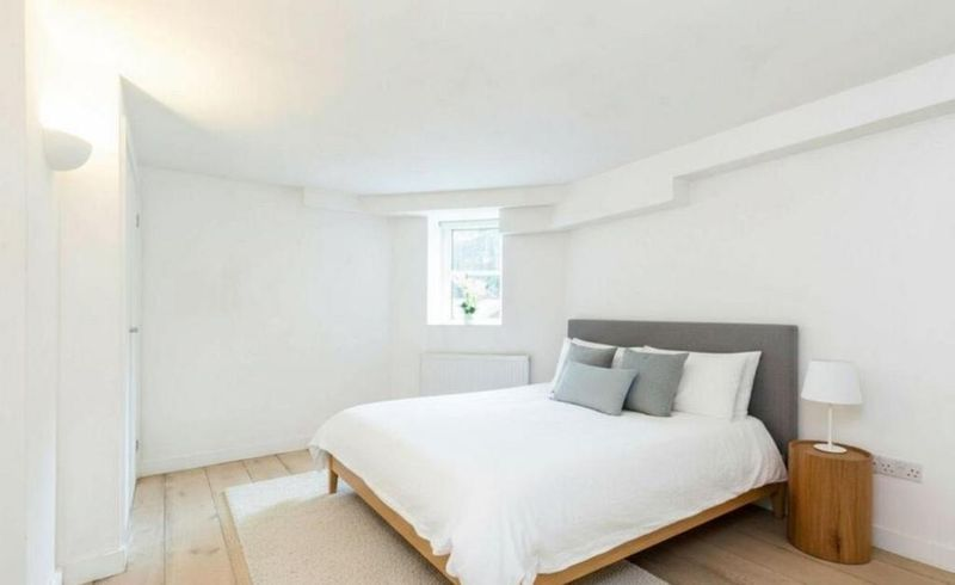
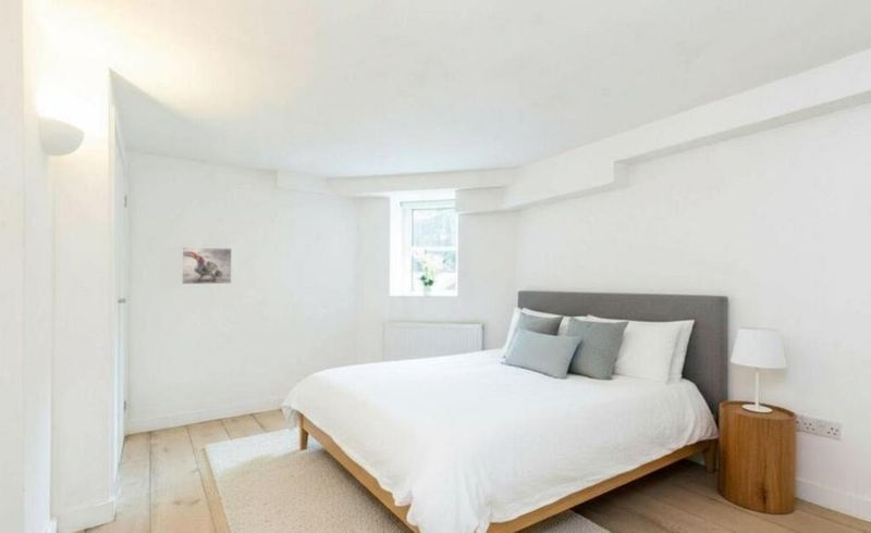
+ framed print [181,246,233,285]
